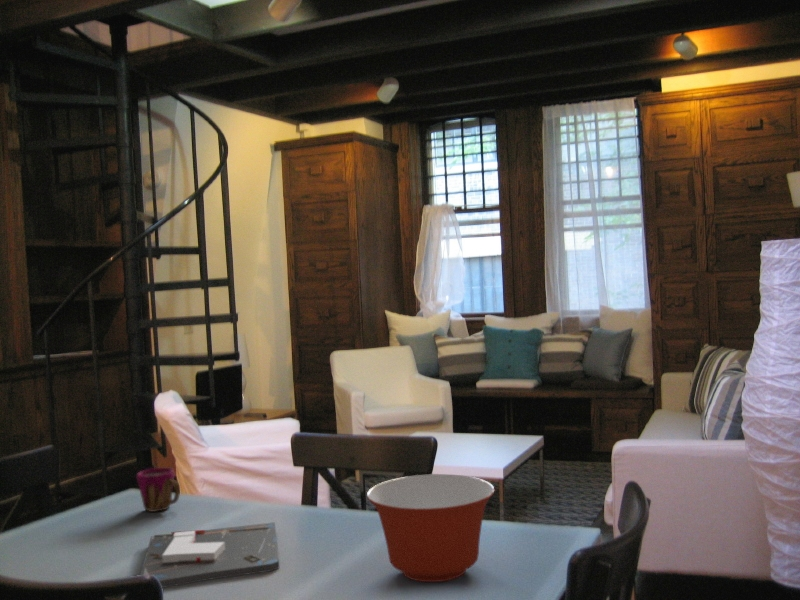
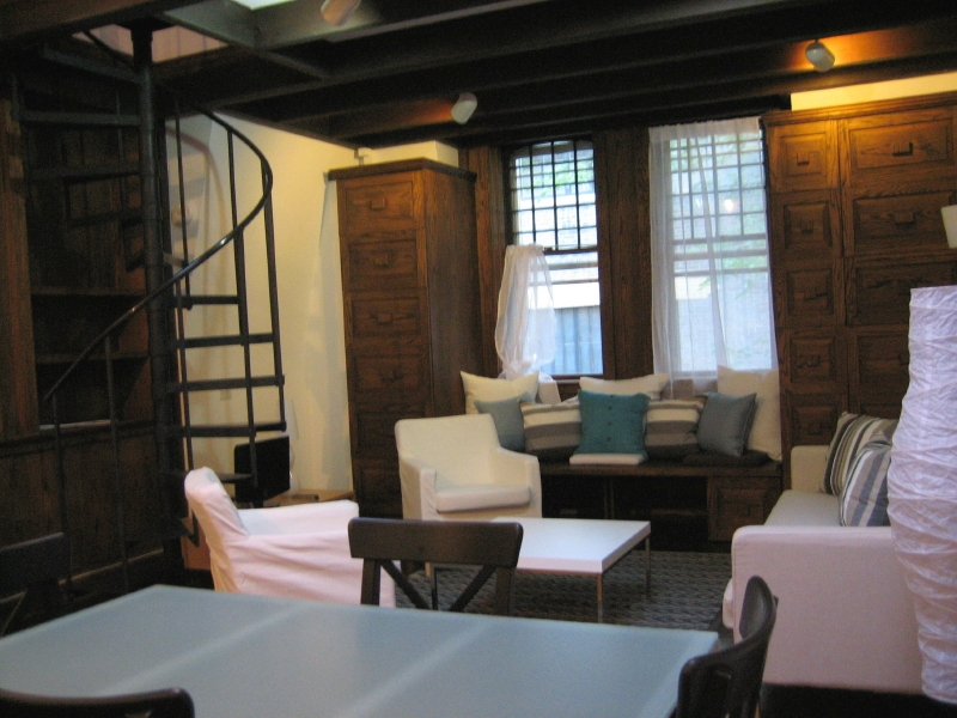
- mixing bowl [366,473,496,583]
- board game [139,521,280,589]
- cup [135,467,181,513]
